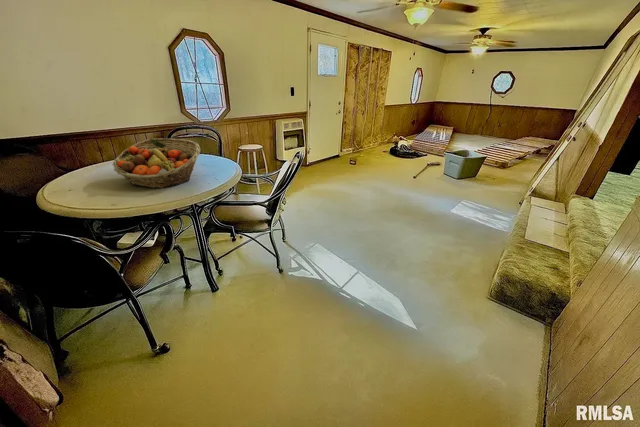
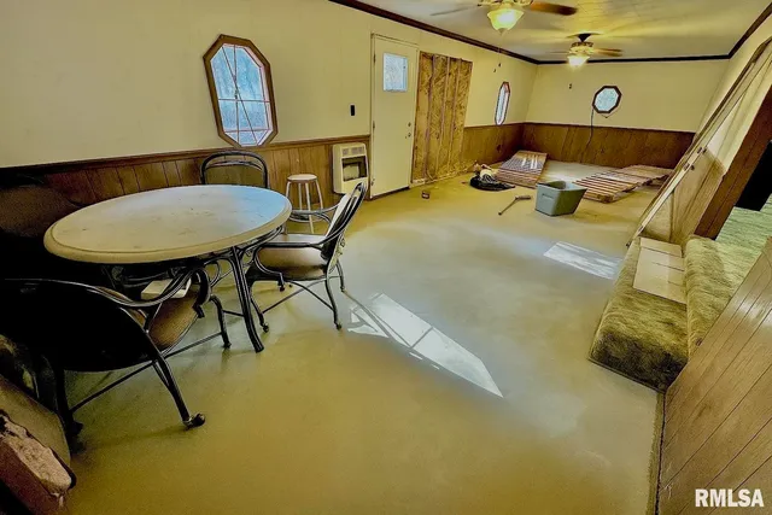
- fruit basket [112,137,201,189]
